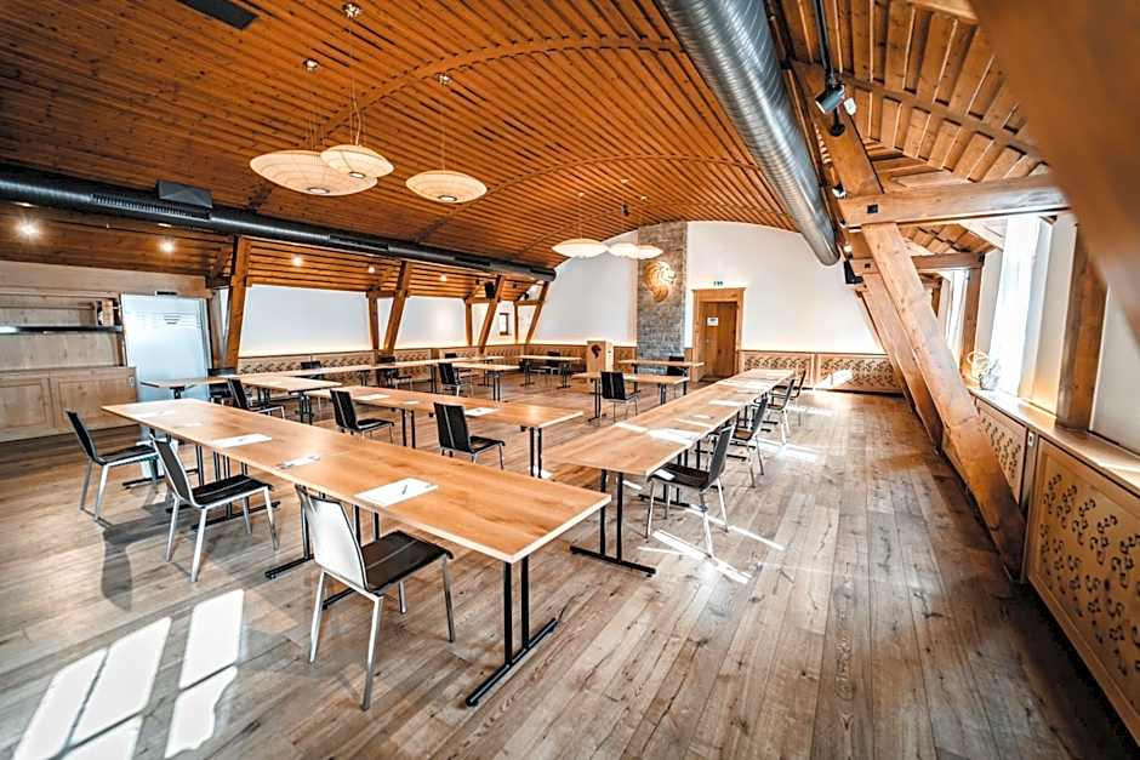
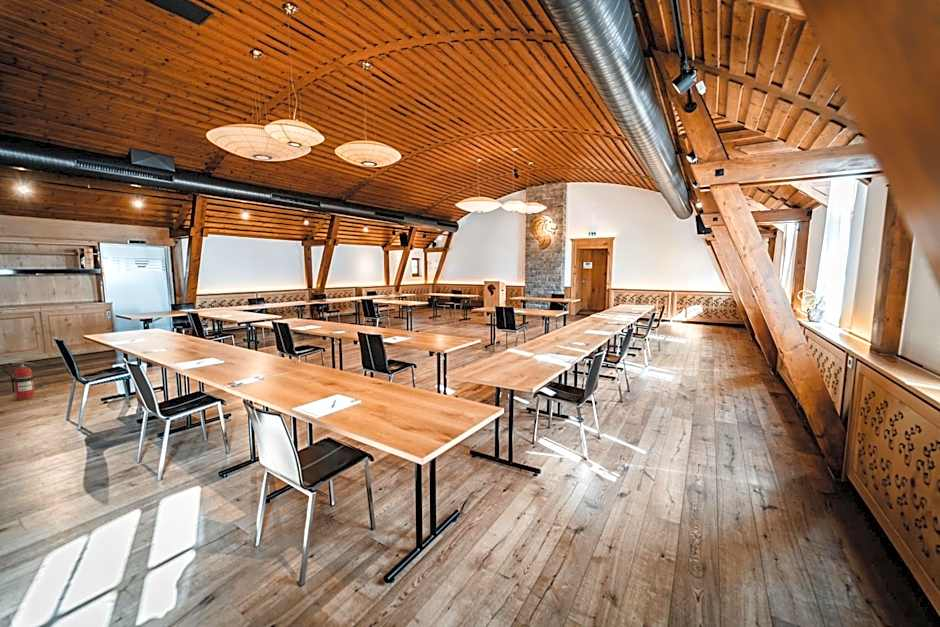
+ fire extinguisher [2,355,39,401]
